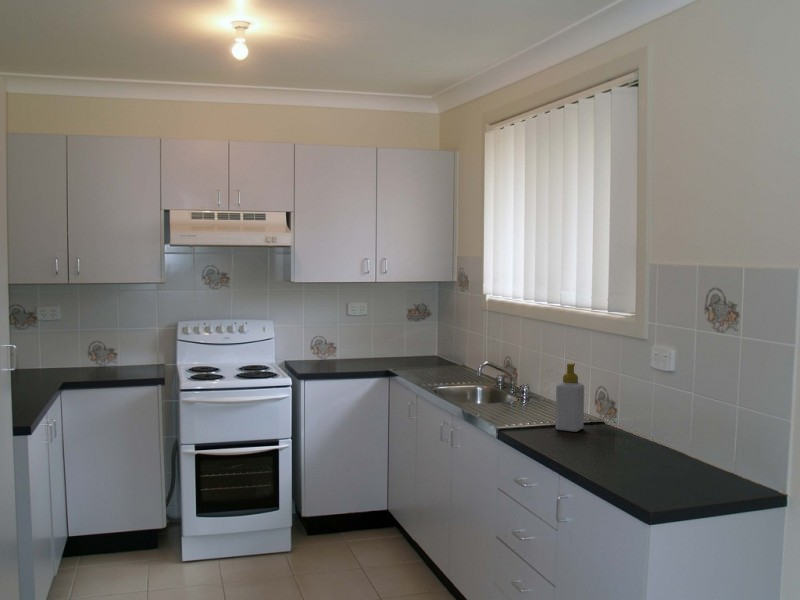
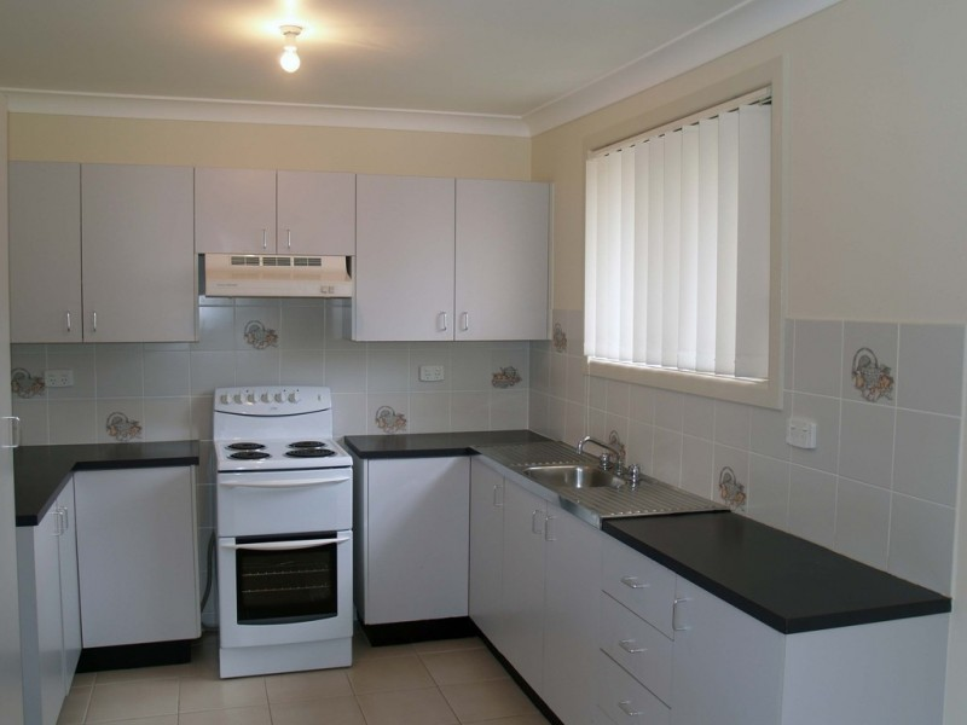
- soap bottle [555,362,585,433]
